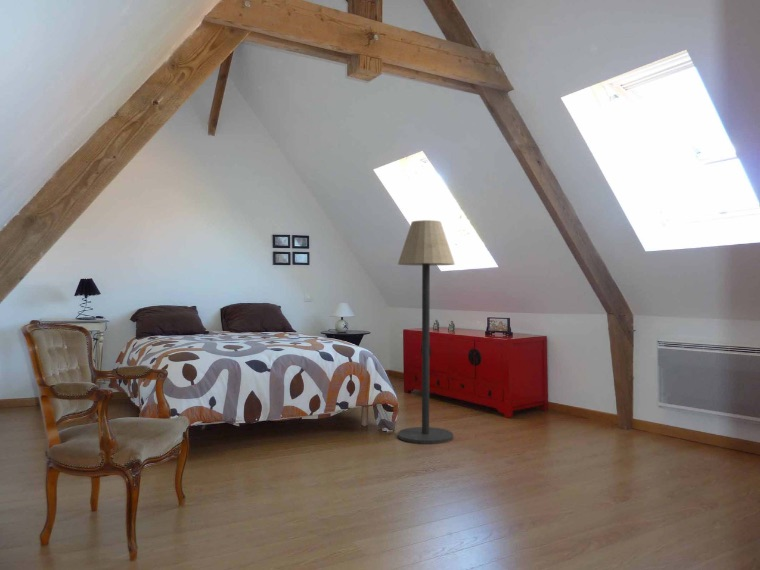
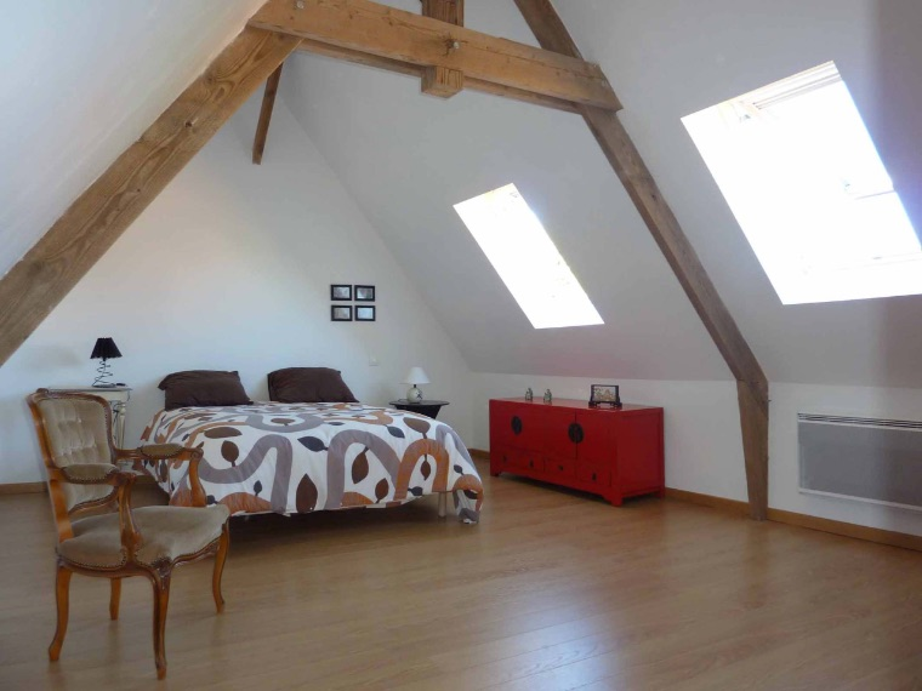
- floor lamp [397,219,456,445]
